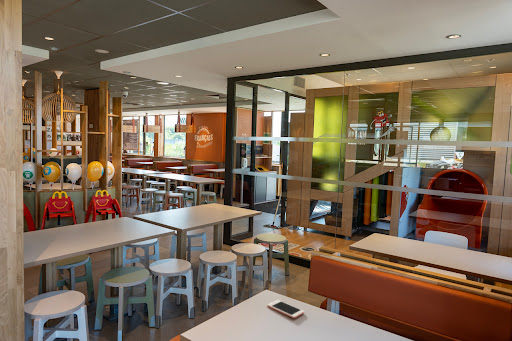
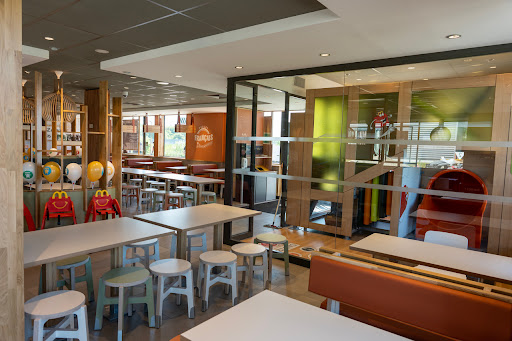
- cell phone [266,299,305,319]
